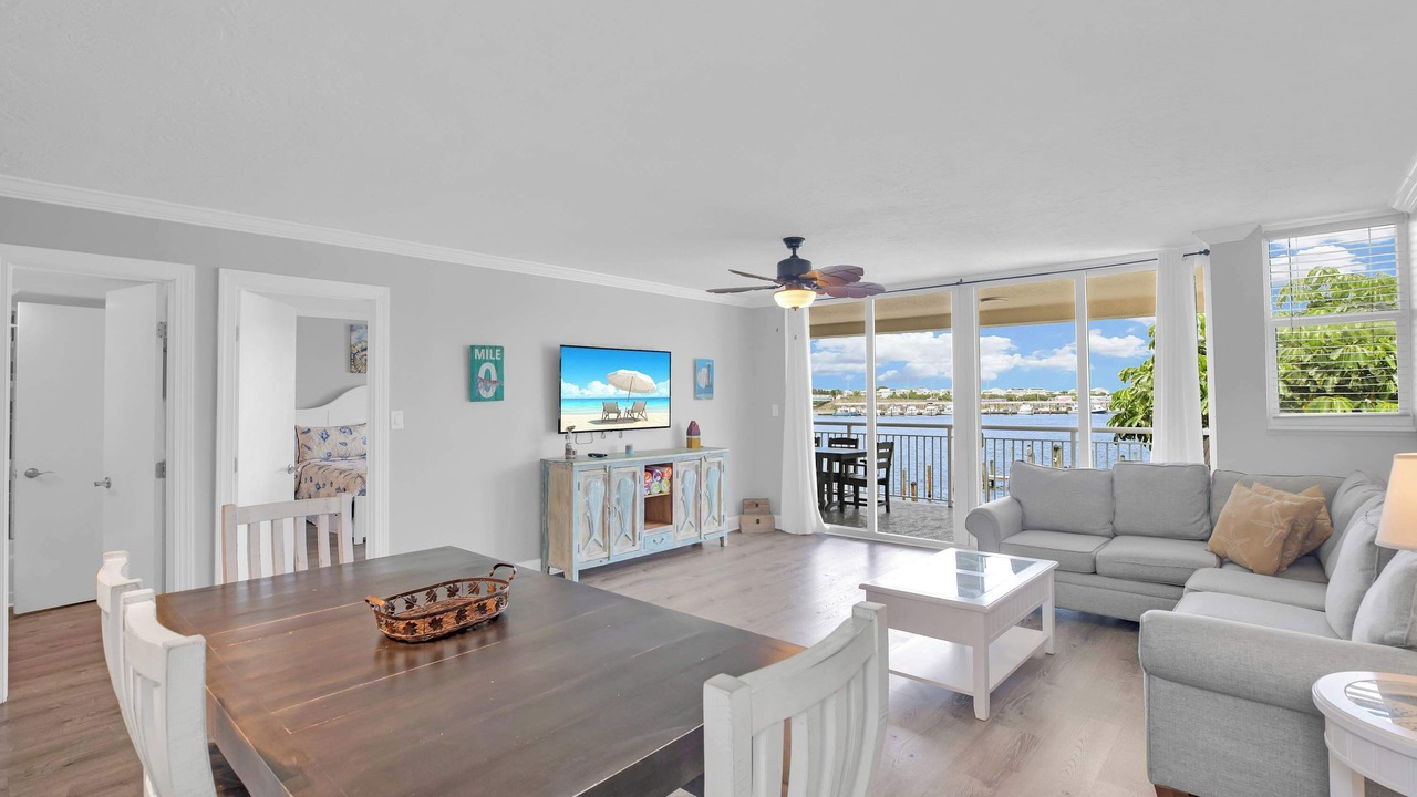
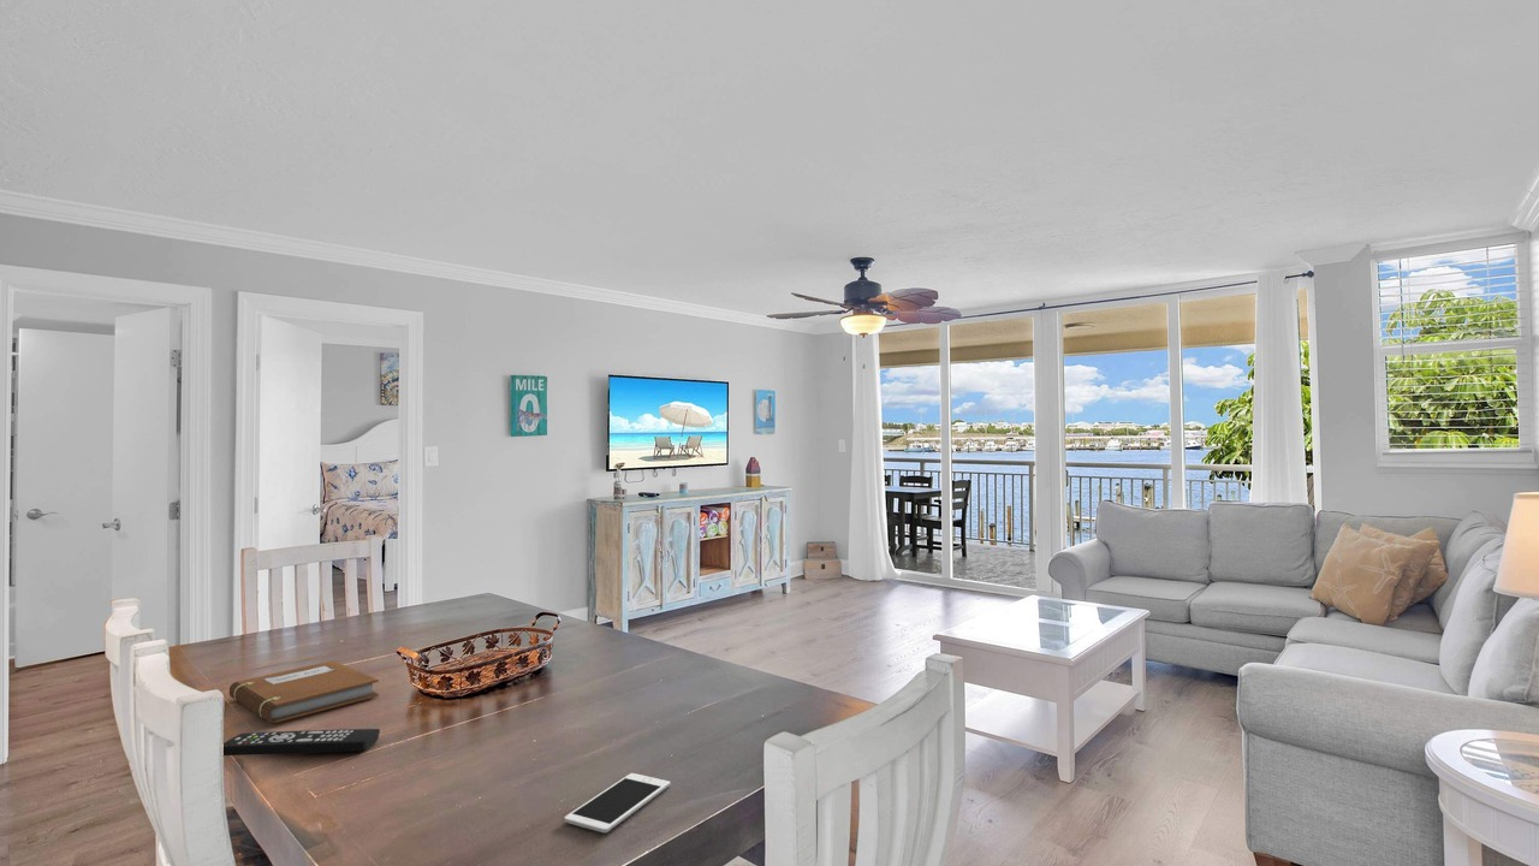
+ notebook [228,659,380,724]
+ remote control [222,728,381,757]
+ cell phone [563,772,671,834]
